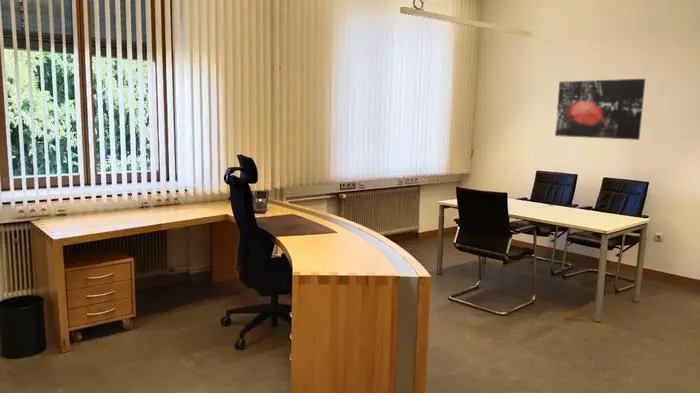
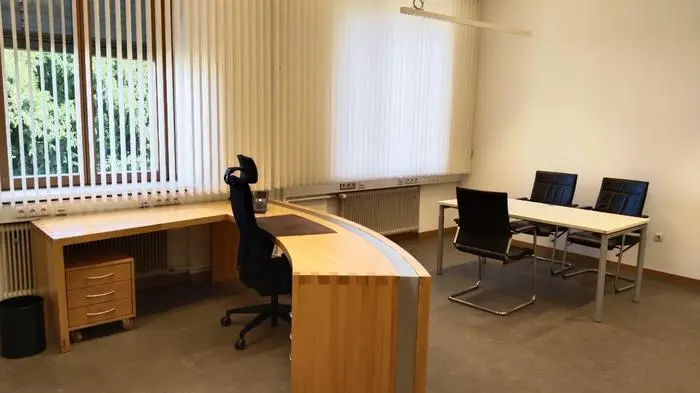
- wall art [554,78,646,141]
